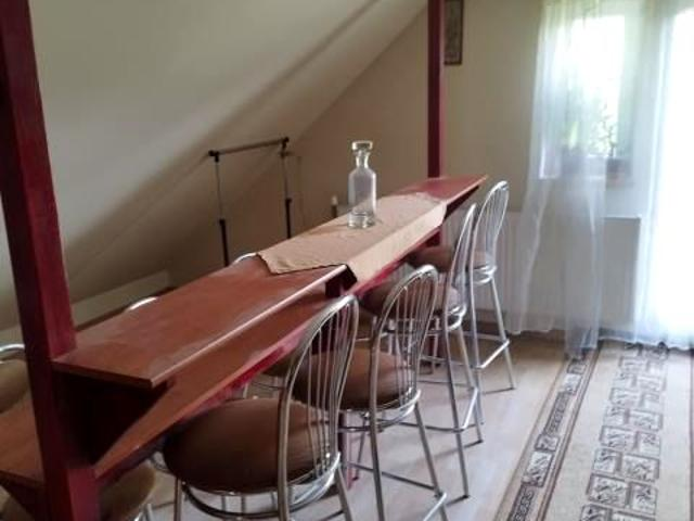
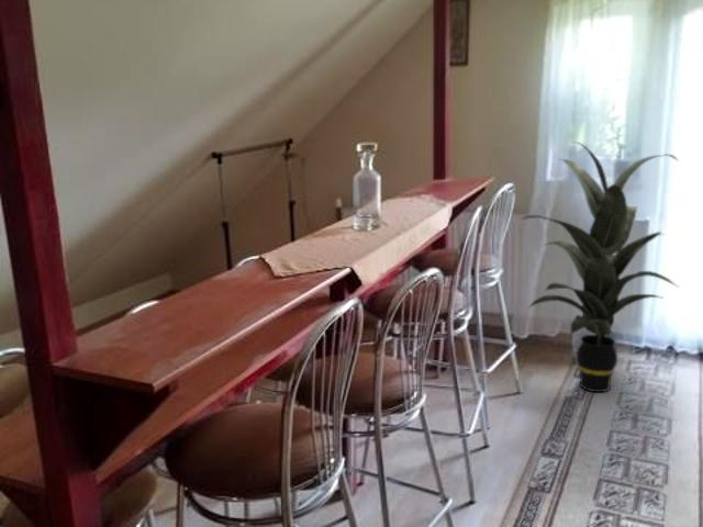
+ indoor plant [518,141,680,393]
